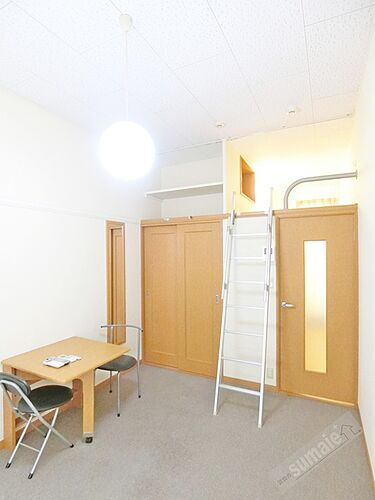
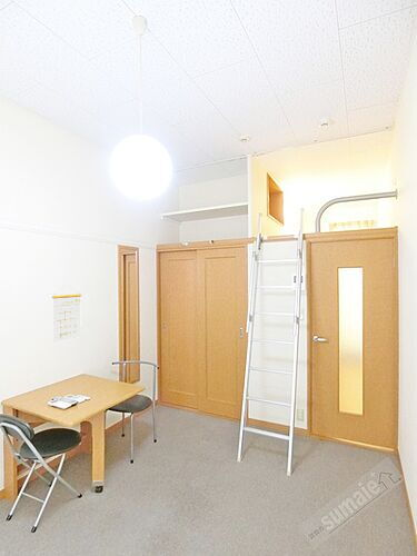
+ calendar [51,285,82,344]
